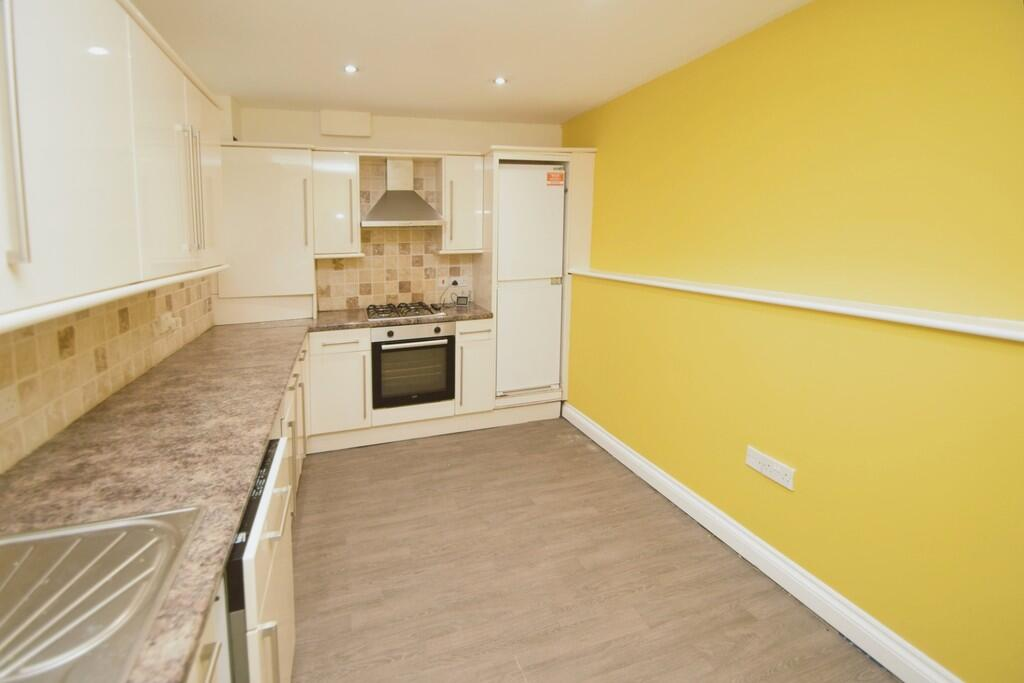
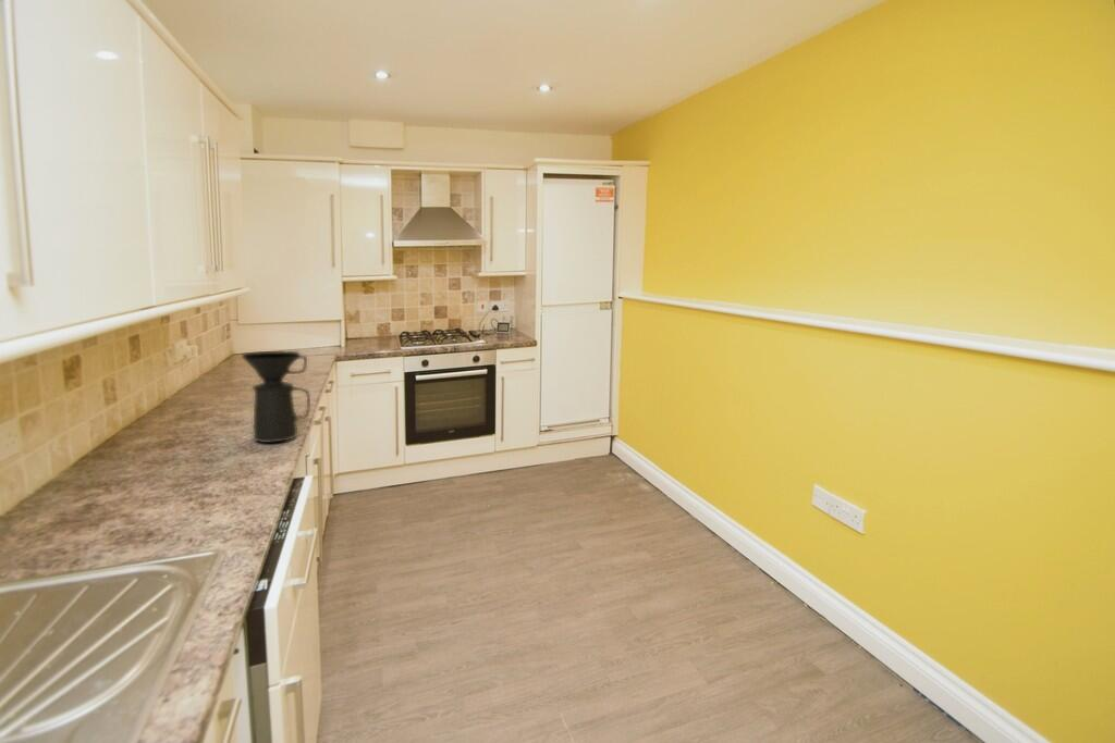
+ coffee maker [241,350,311,444]
